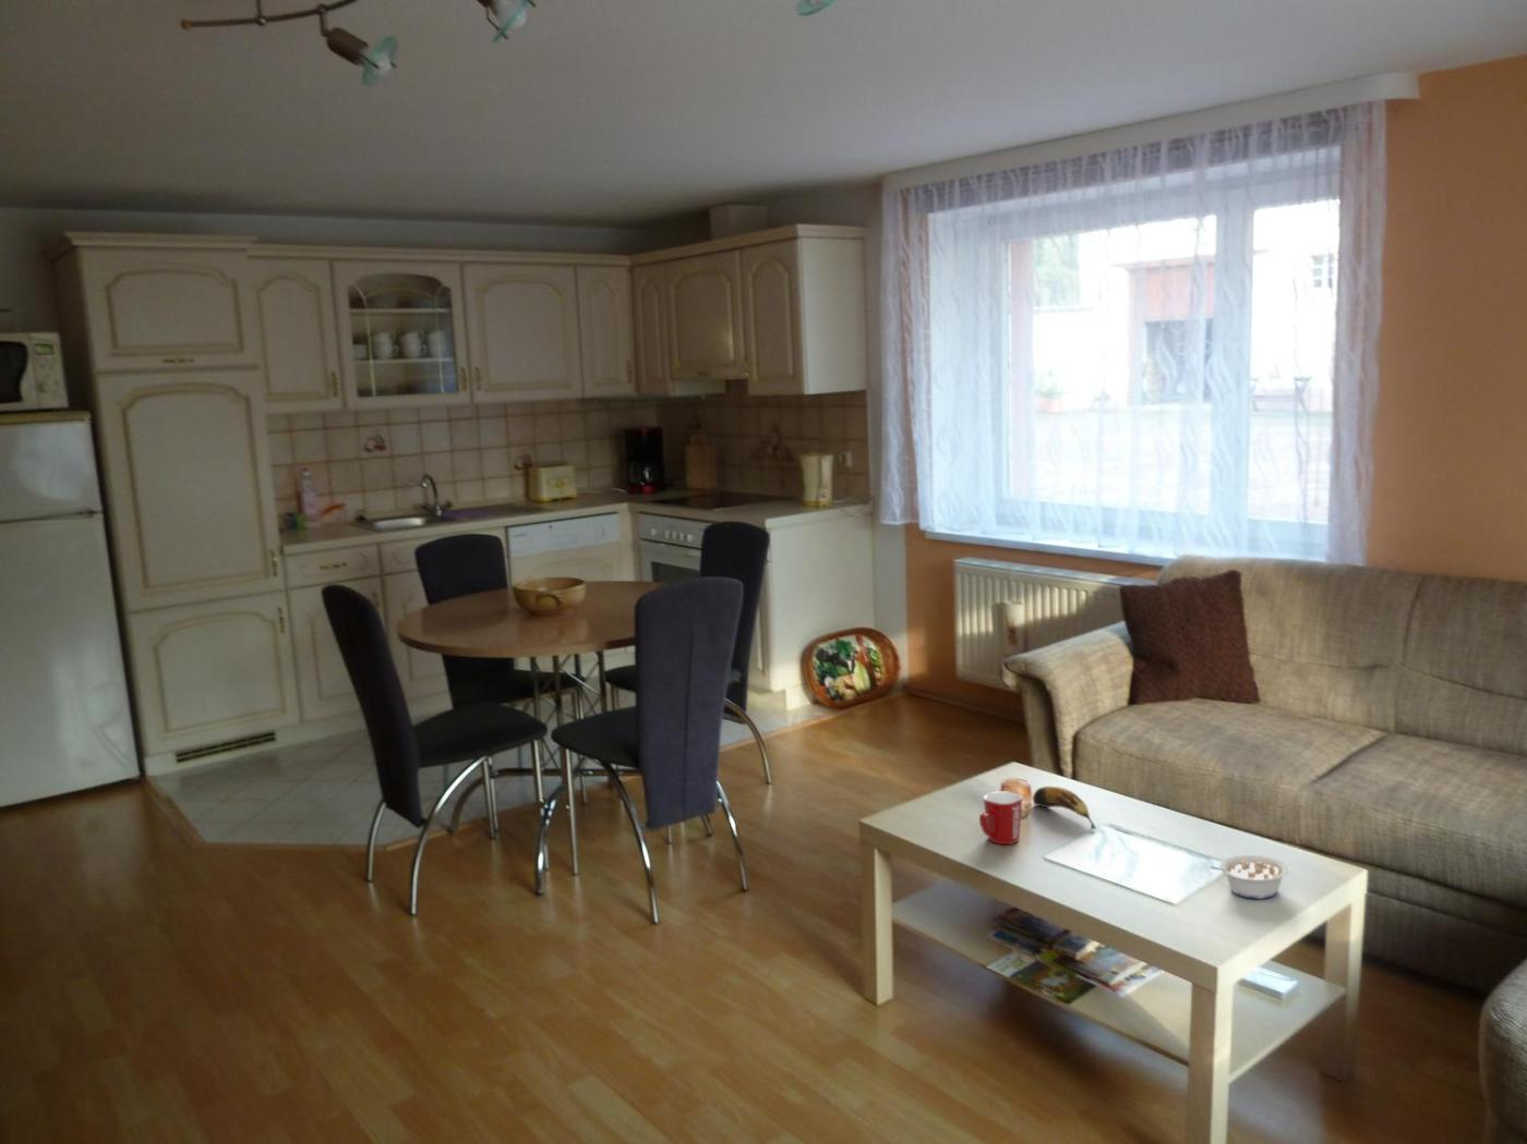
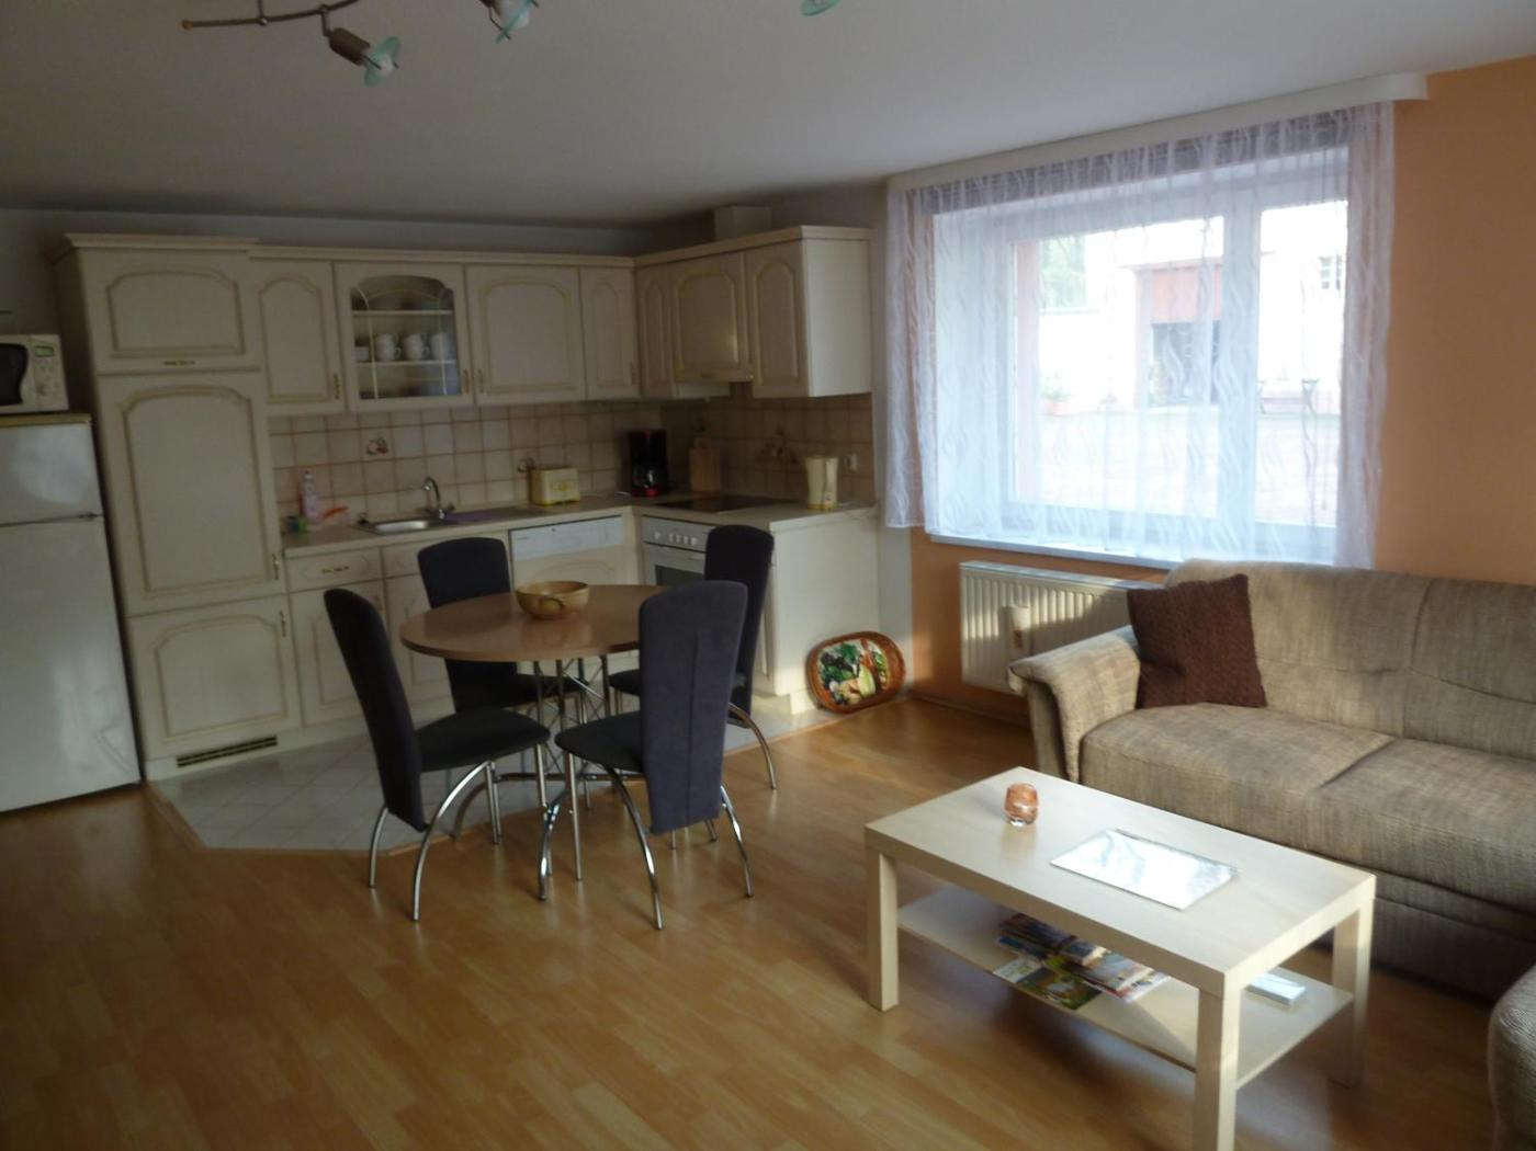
- banana [1032,786,1097,830]
- legume [1208,854,1289,900]
- mug [979,790,1023,846]
